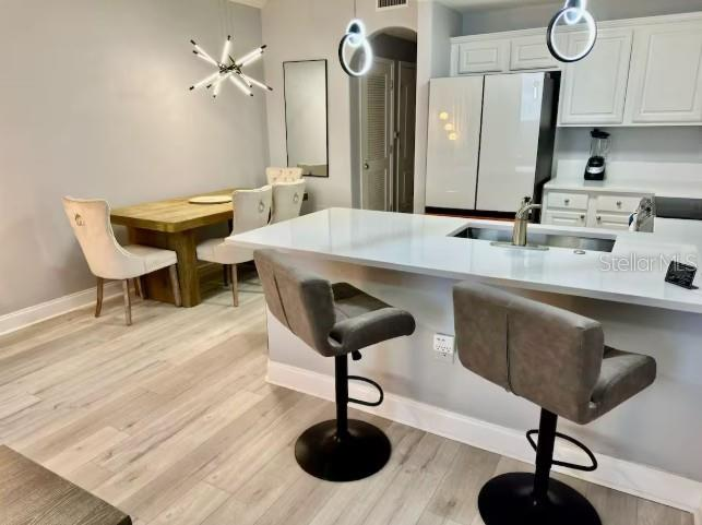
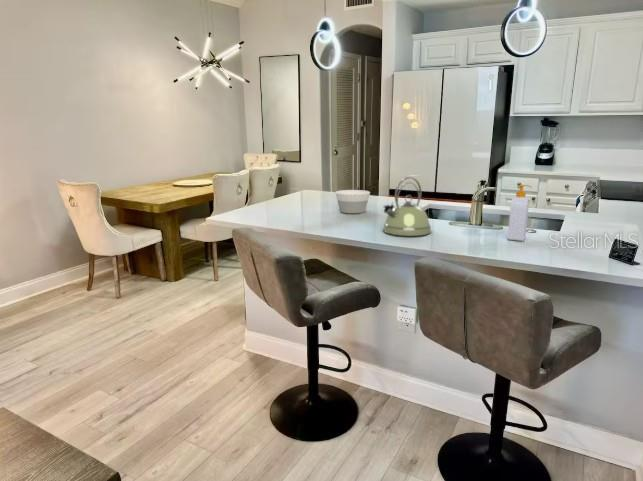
+ kettle [382,176,432,237]
+ soap bottle [507,184,533,242]
+ bowl [334,189,371,214]
